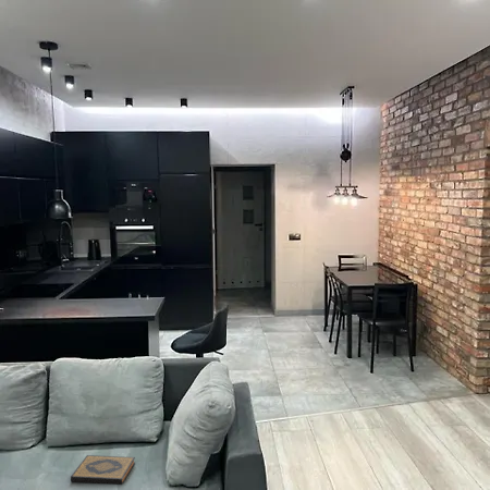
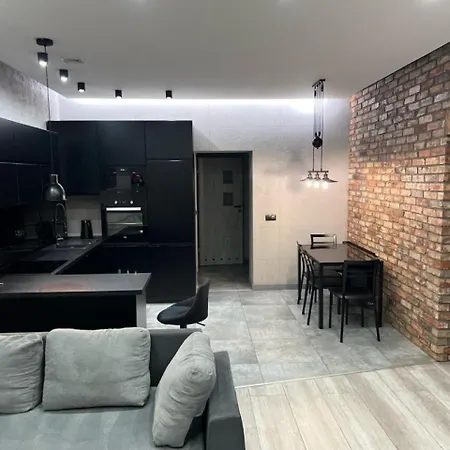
- hardback book [70,454,136,486]
